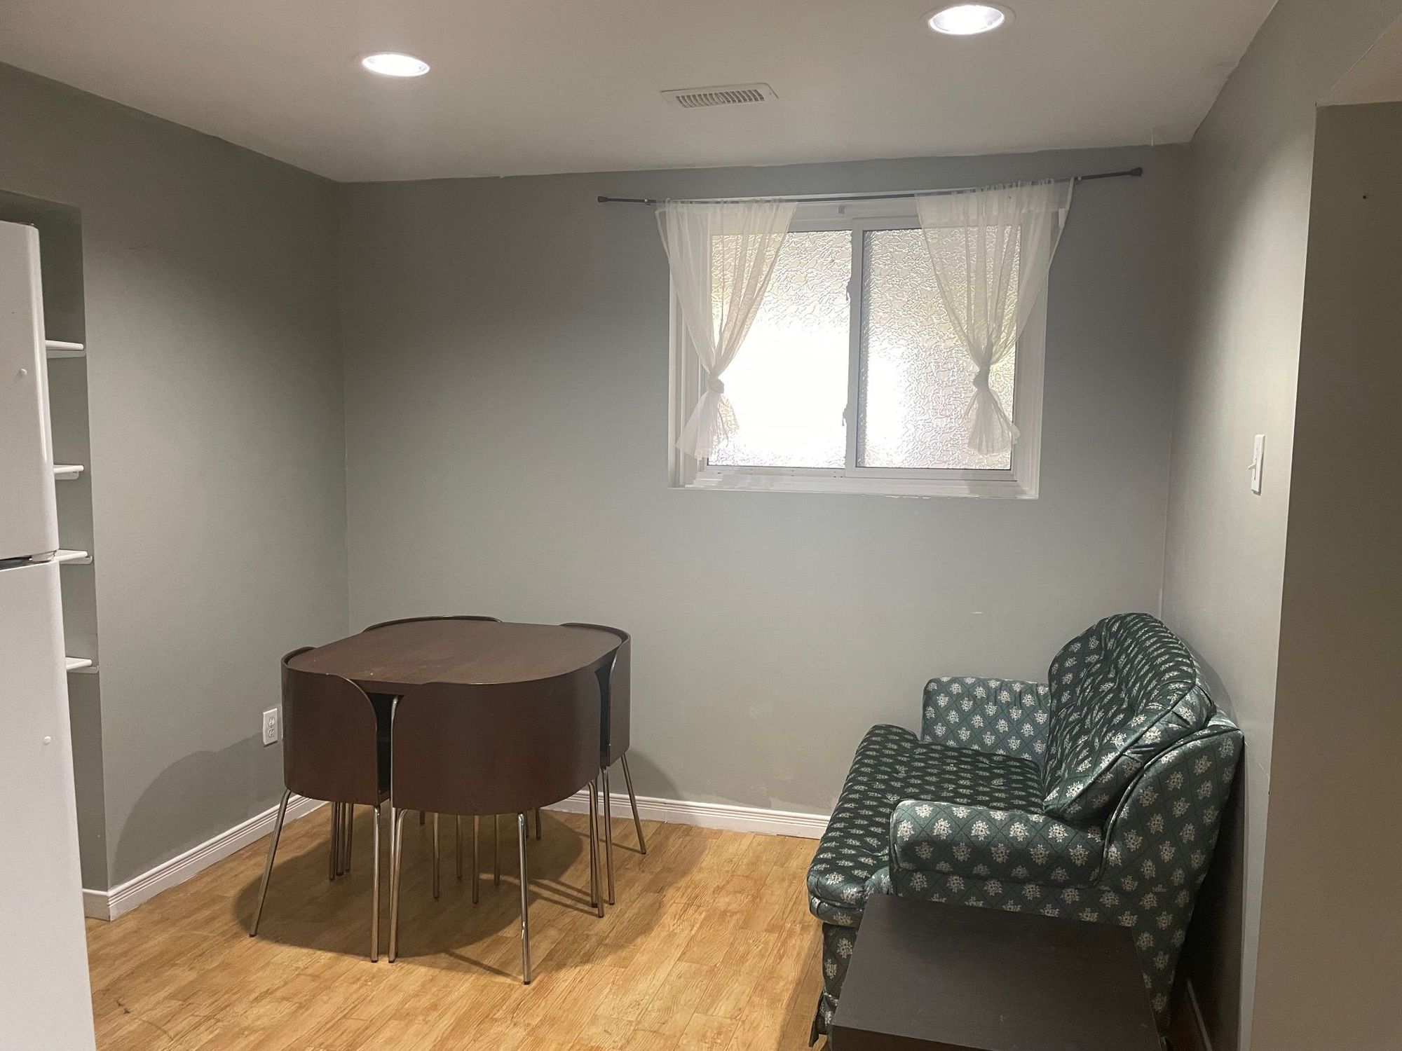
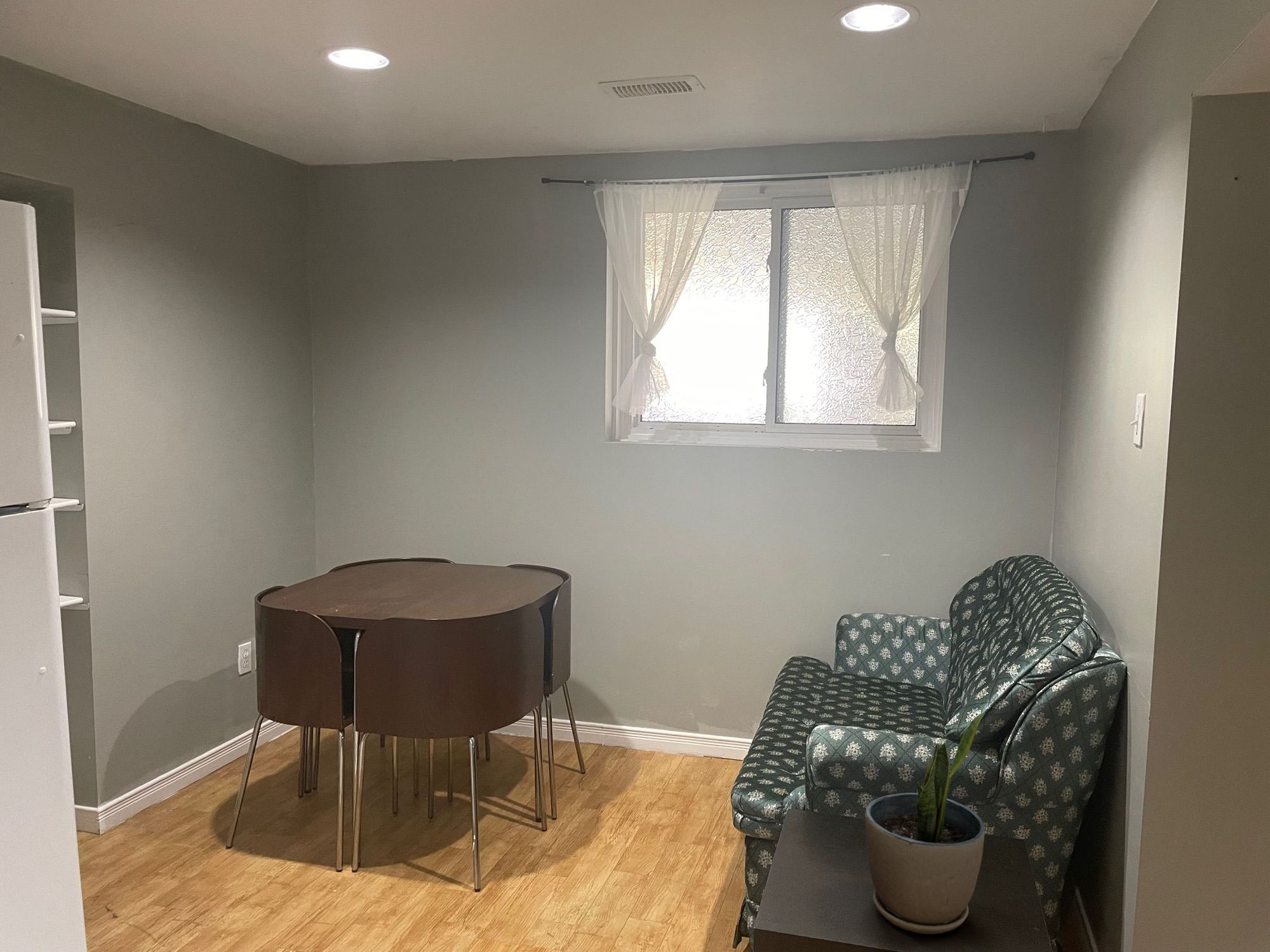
+ potted plant [864,712,986,935]
